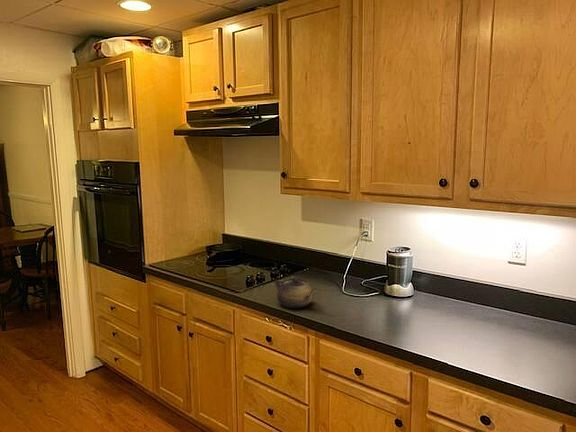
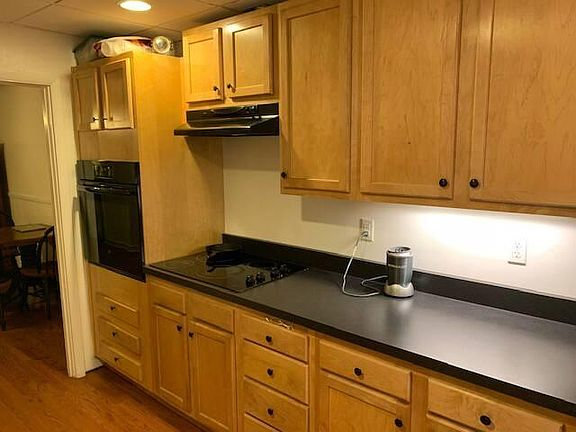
- teapot [275,276,319,309]
